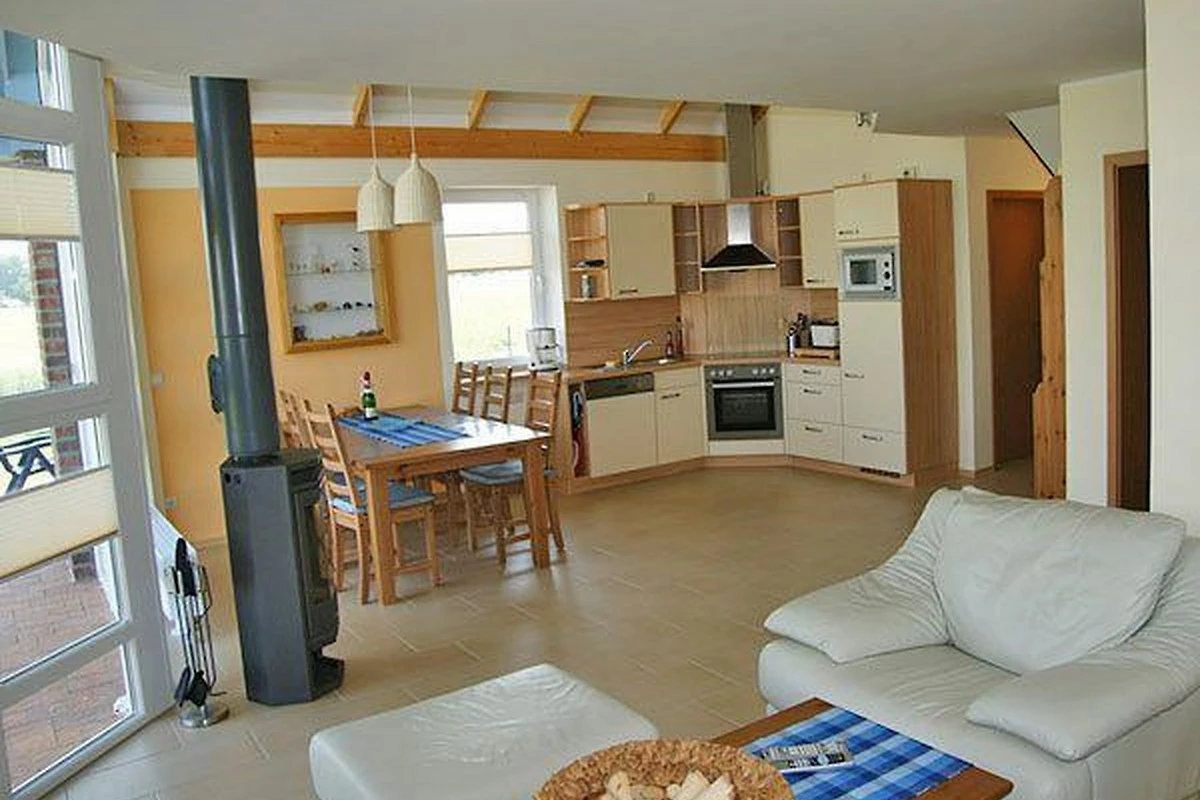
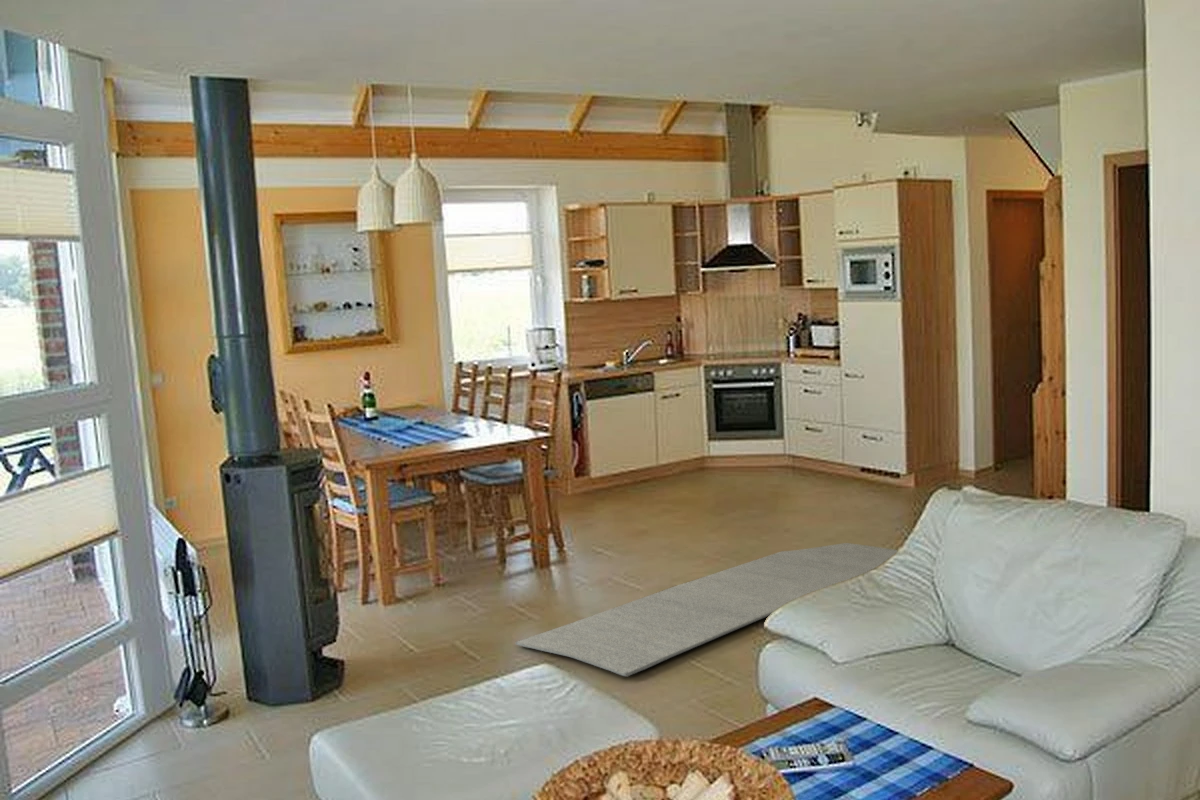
+ rug [514,542,898,678]
